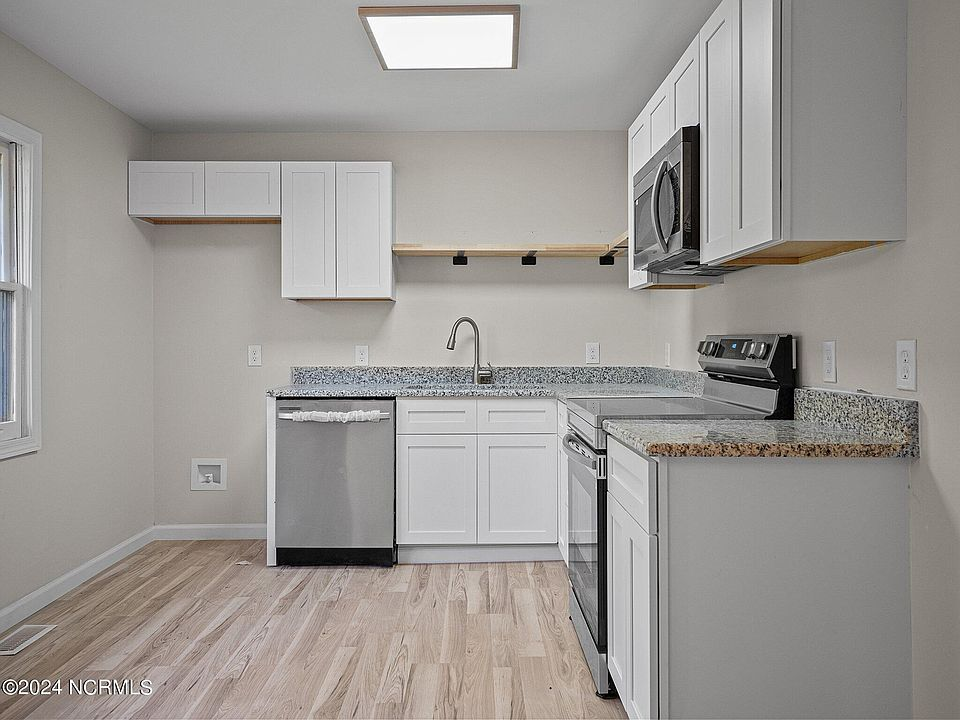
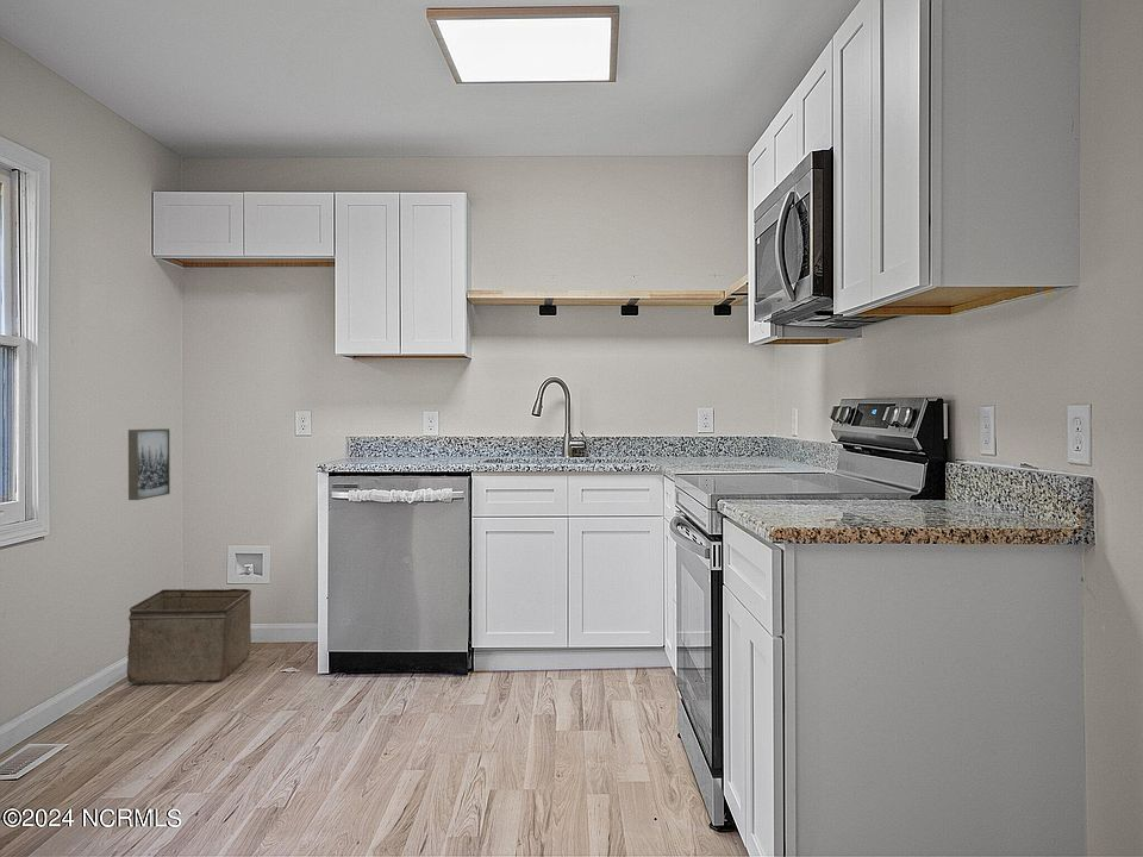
+ storage bin [126,588,252,686]
+ wall art [127,427,171,501]
